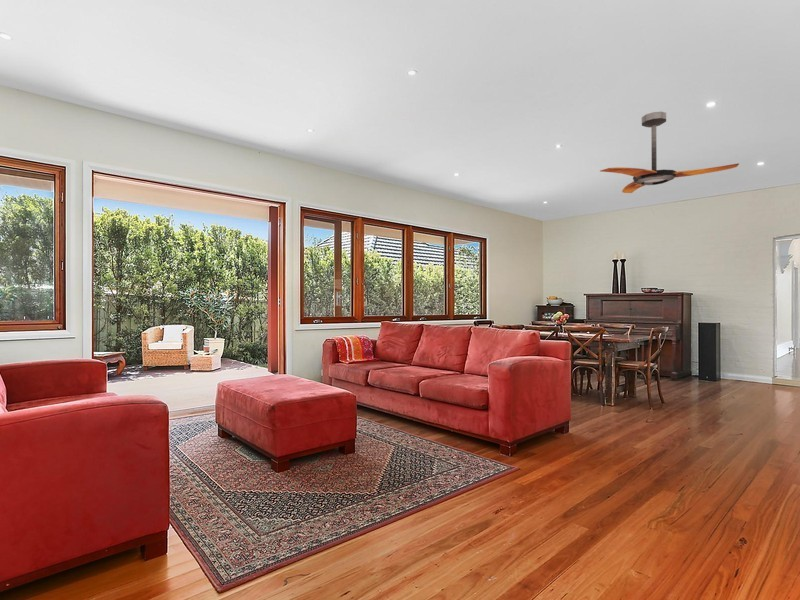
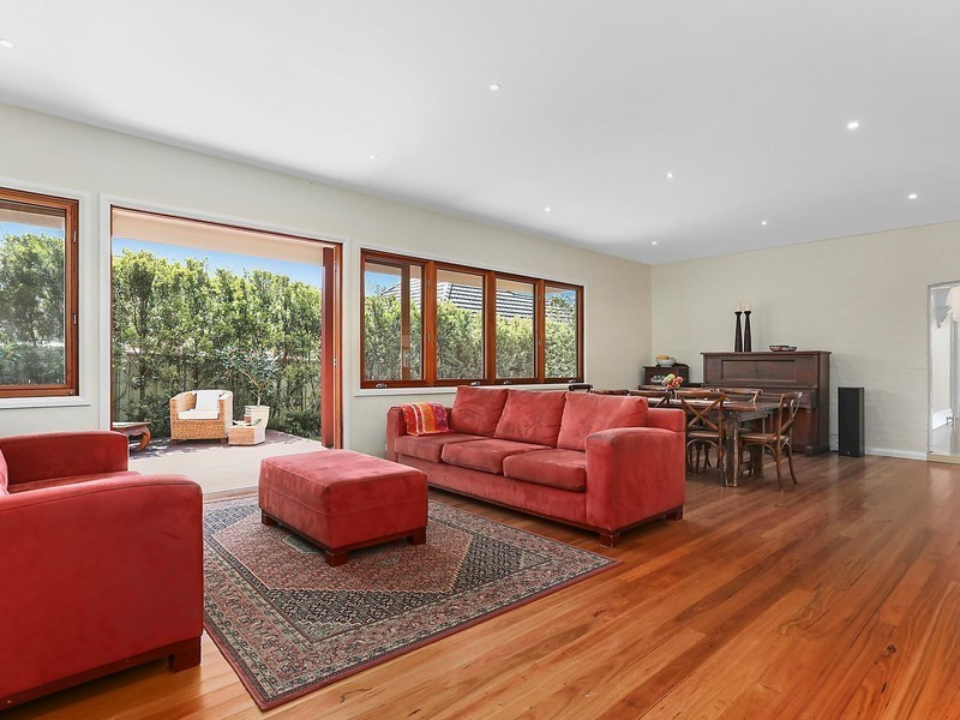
- ceiling fan [599,111,740,194]
